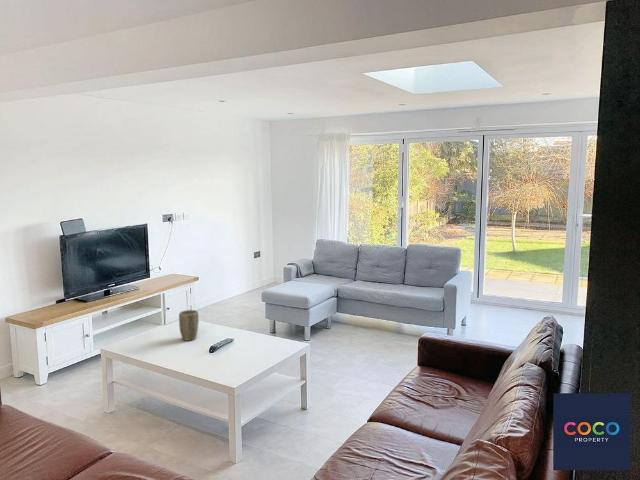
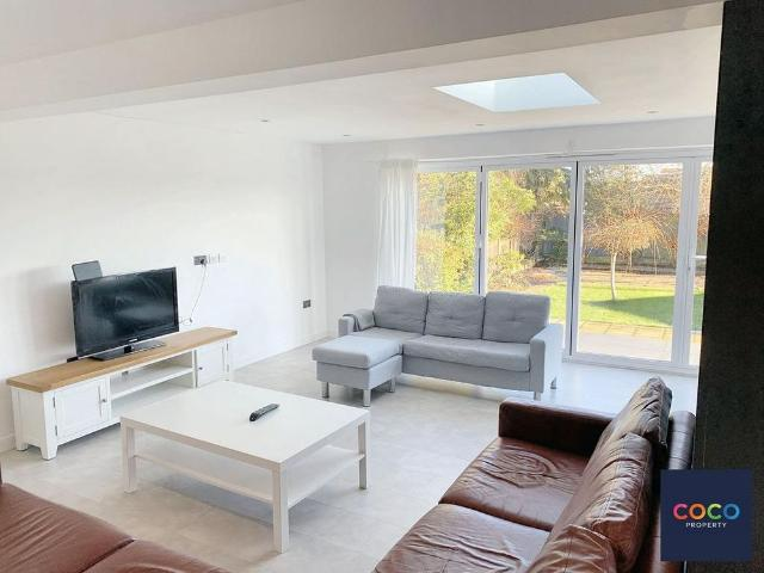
- plant pot [178,309,199,342]
